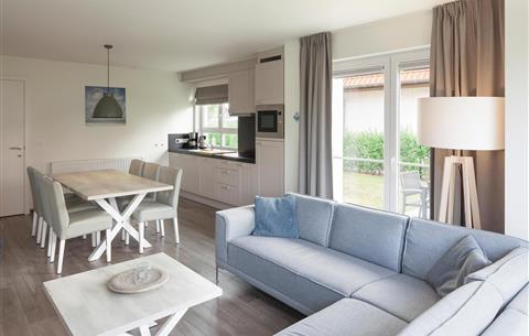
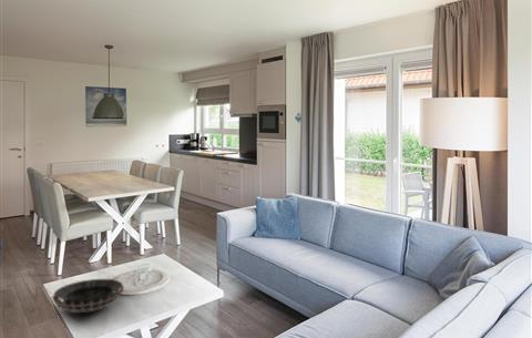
+ decorative bowl [51,278,125,314]
